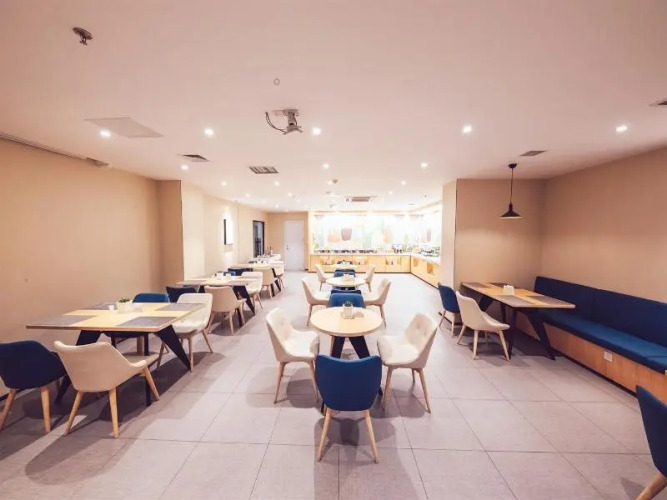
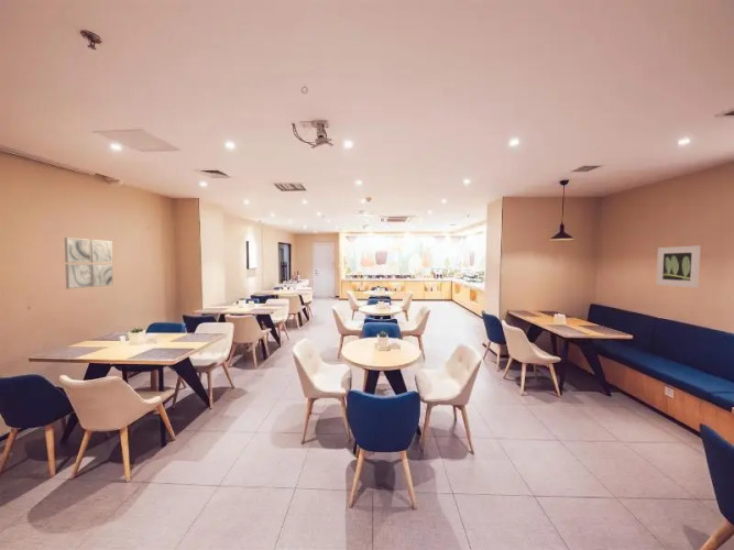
+ wall art [64,237,114,290]
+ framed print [655,244,702,289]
